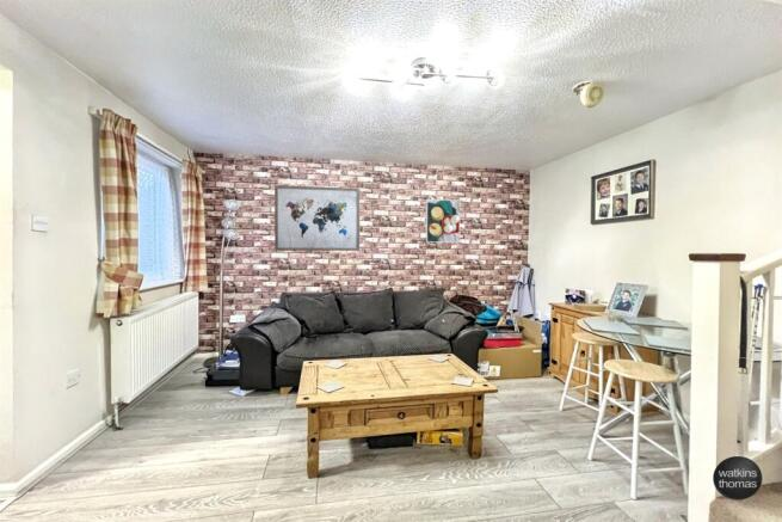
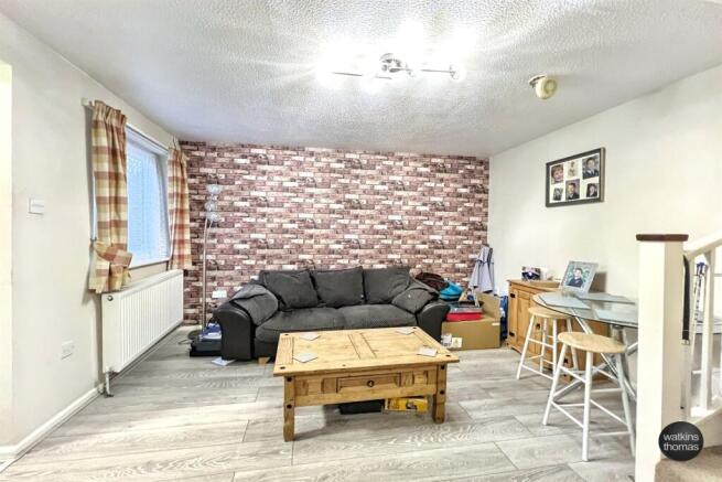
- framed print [425,198,461,244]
- wall art [273,184,361,252]
